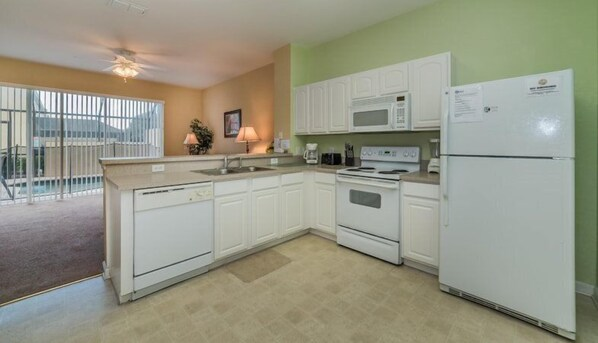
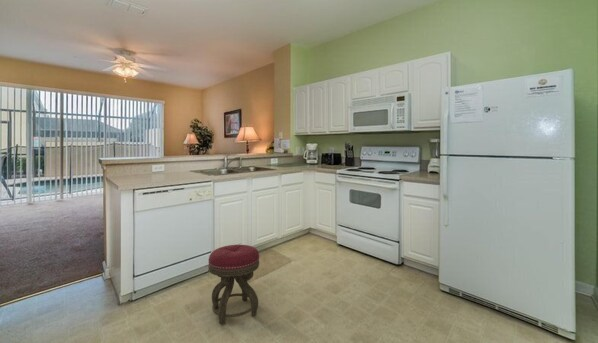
+ stool [207,244,260,325]
